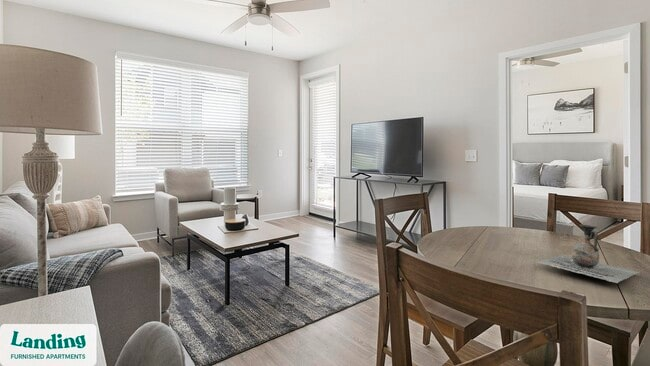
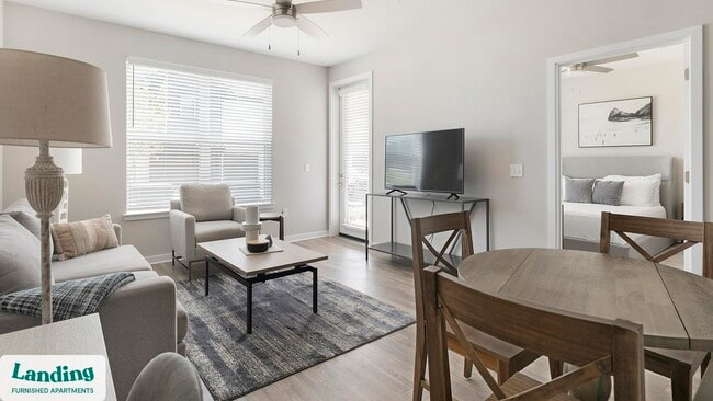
- decorative vase [537,223,640,284]
